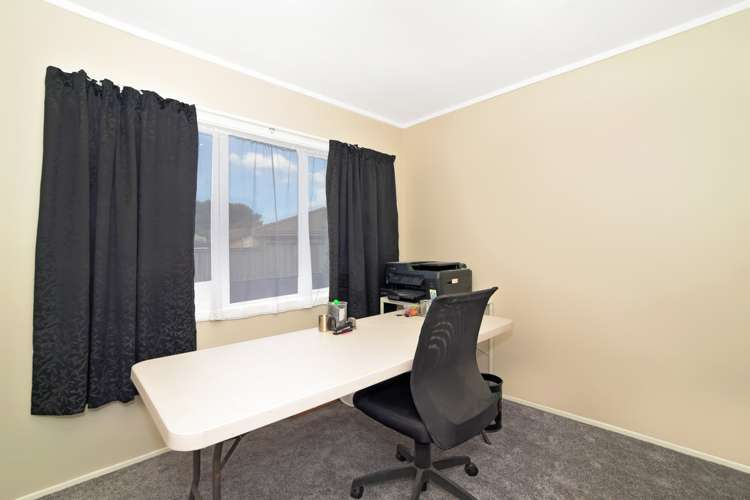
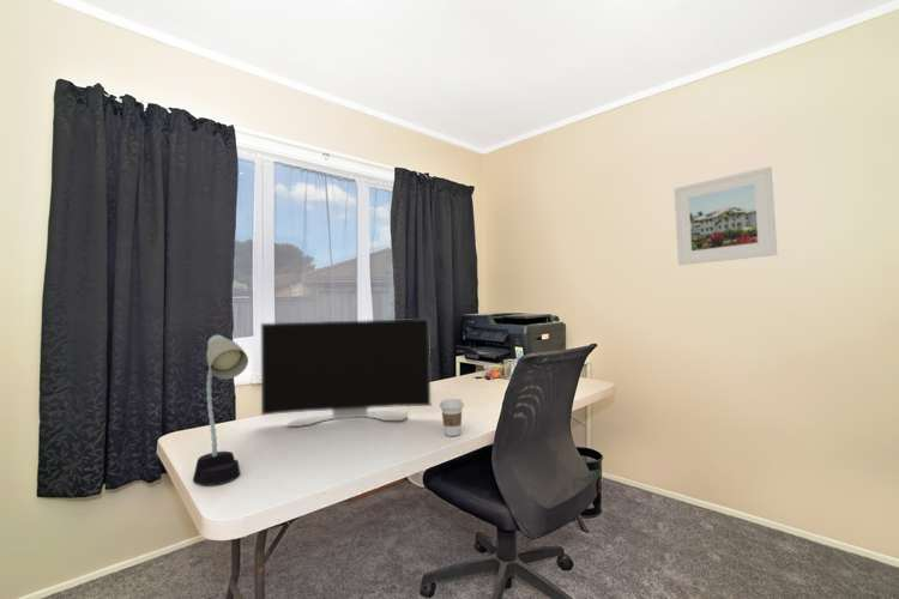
+ desk lamp [192,334,249,486]
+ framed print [672,165,778,266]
+ computer monitor [260,317,433,428]
+ coffee cup [439,398,465,437]
